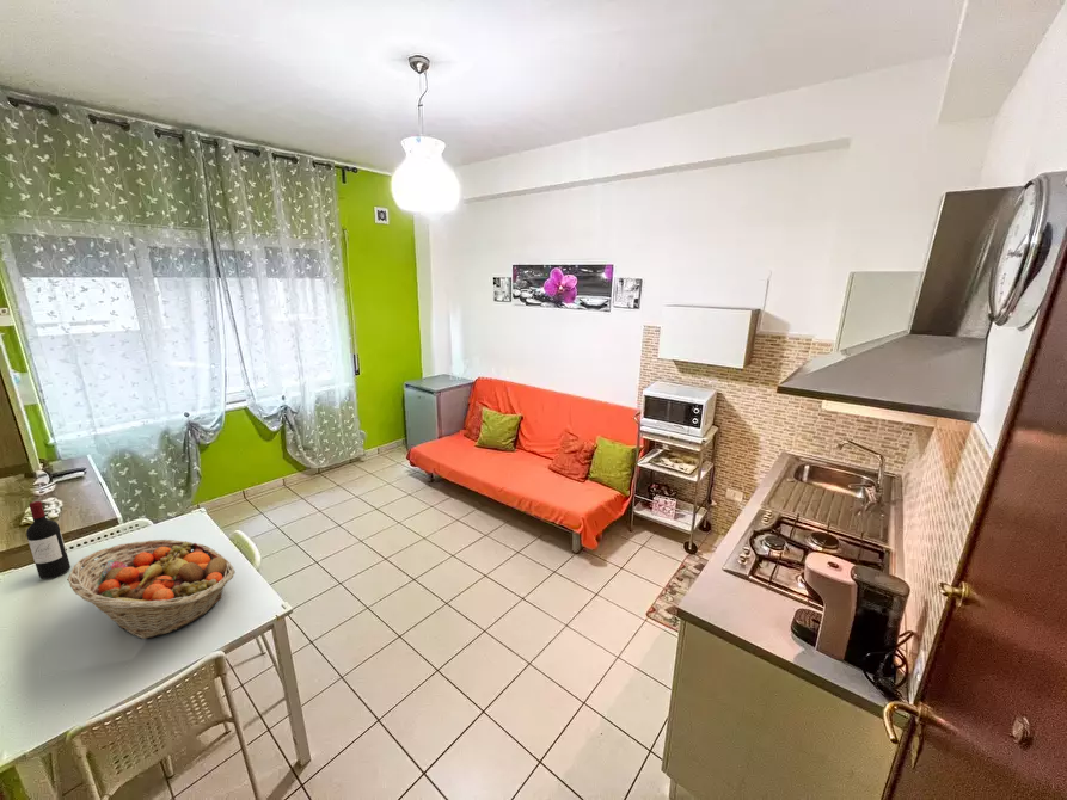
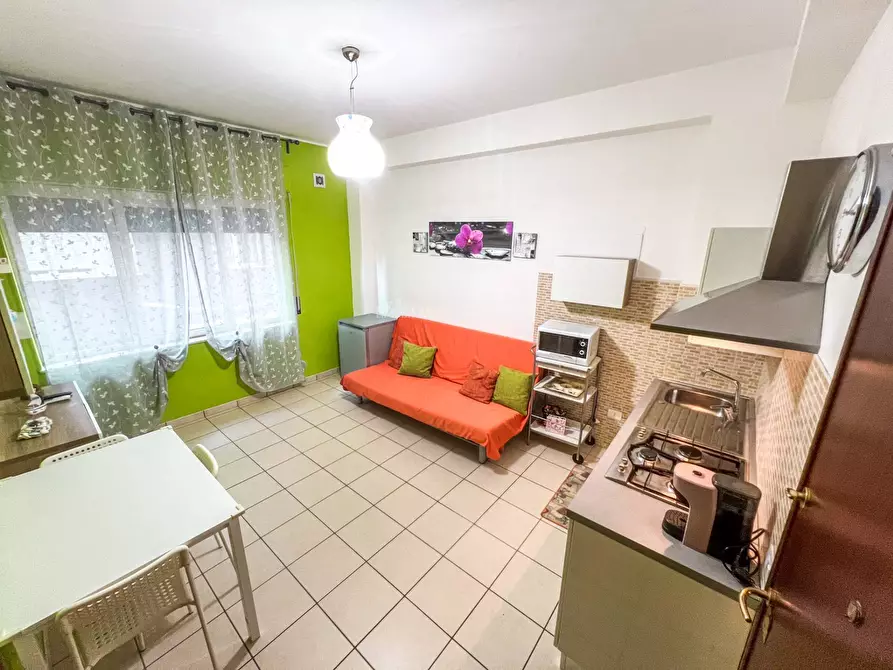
- fruit basket [66,539,235,640]
- wine bottle [25,500,72,580]
